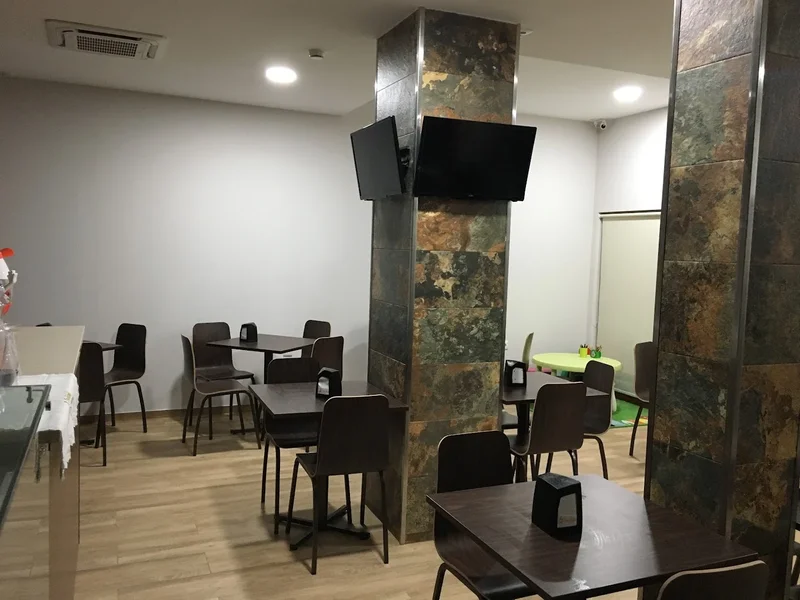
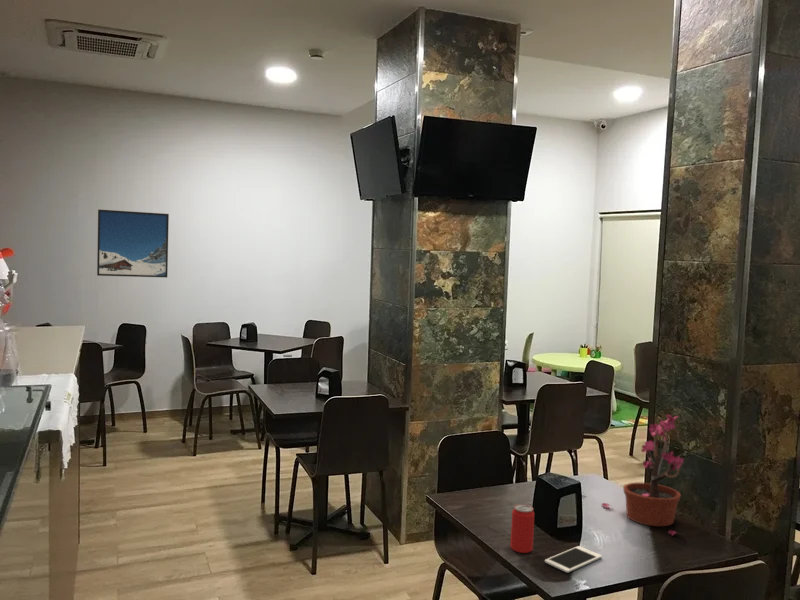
+ beverage can [509,503,535,554]
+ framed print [96,209,170,278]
+ potted plant [601,414,685,537]
+ cell phone [544,545,603,574]
